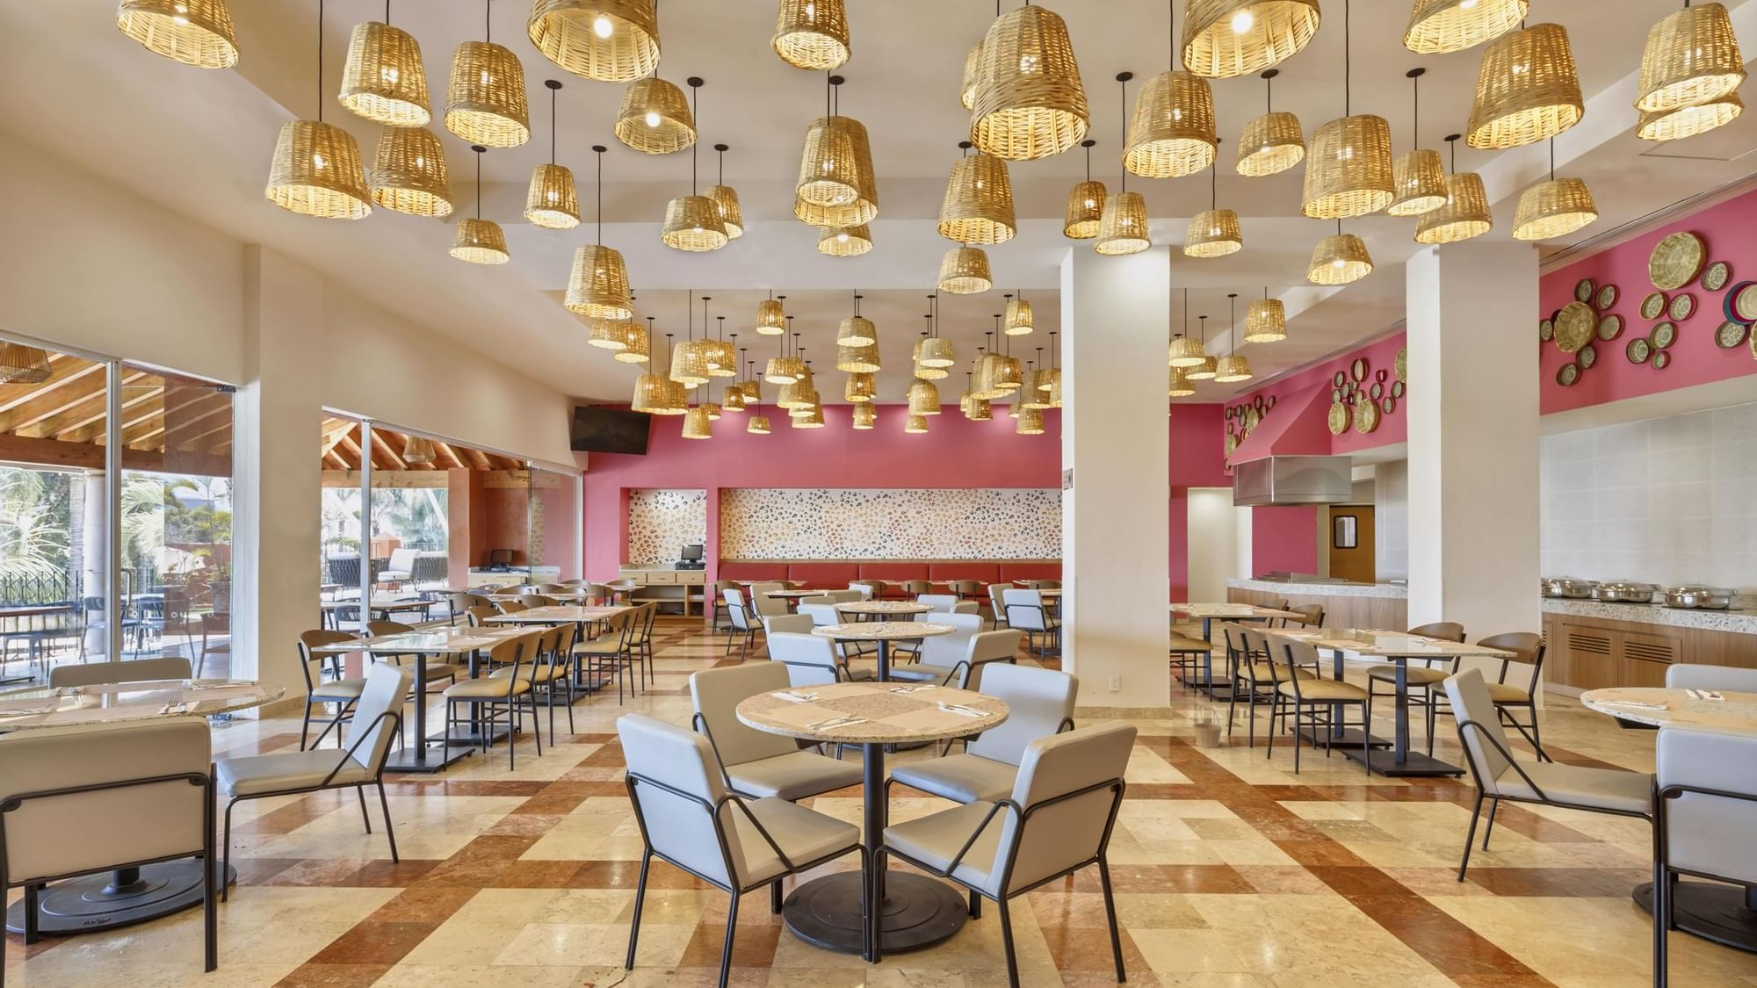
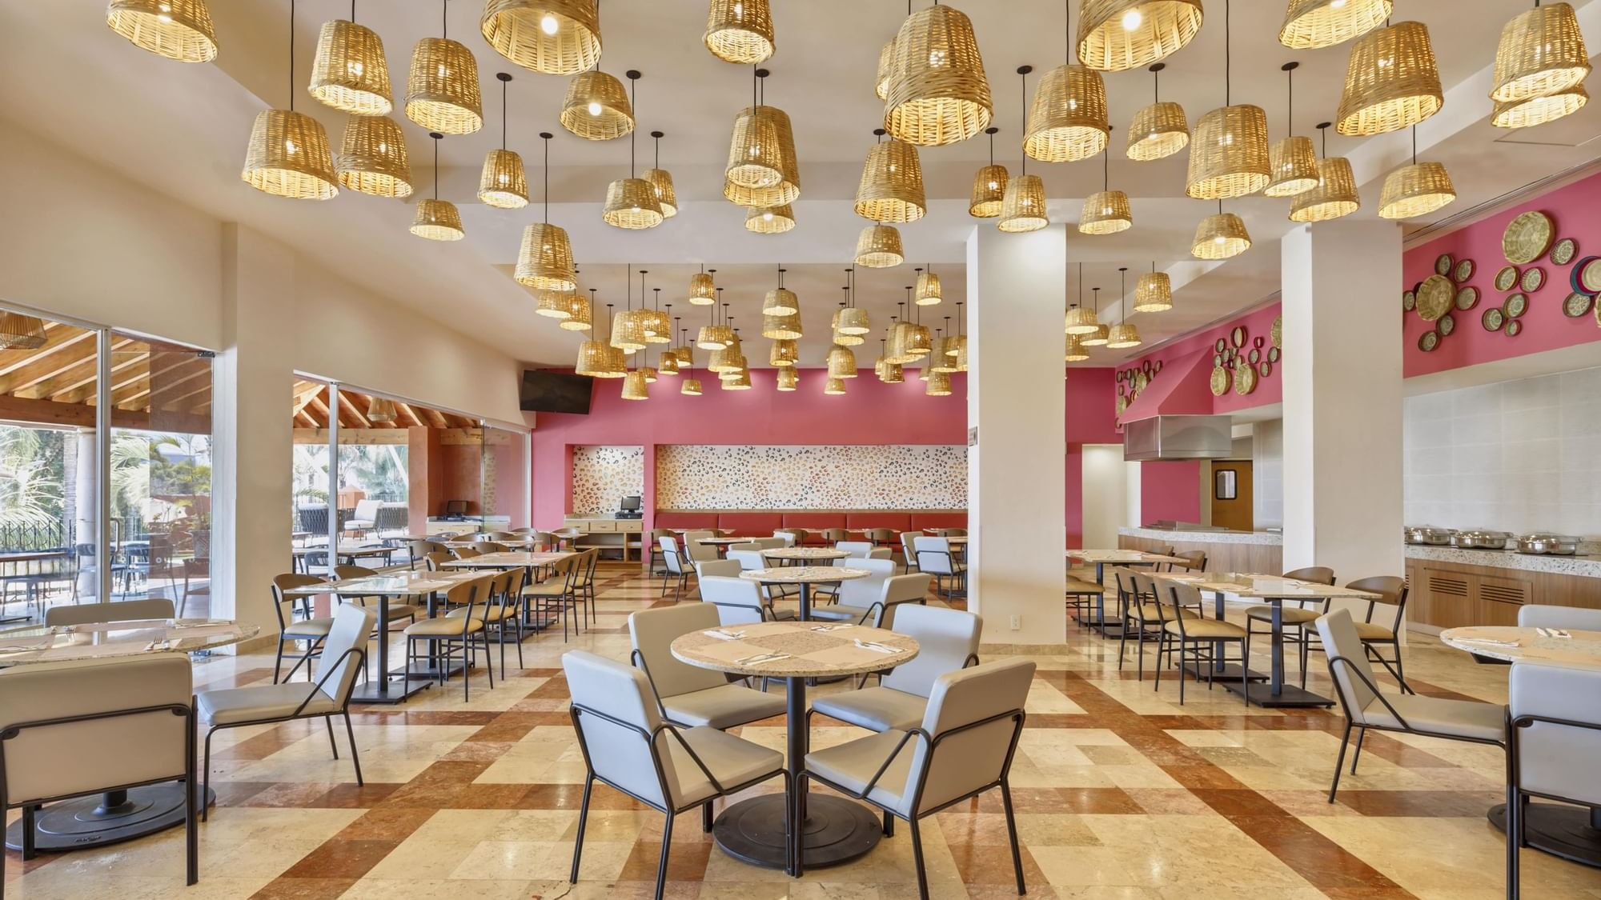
- basket [1192,702,1222,749]
